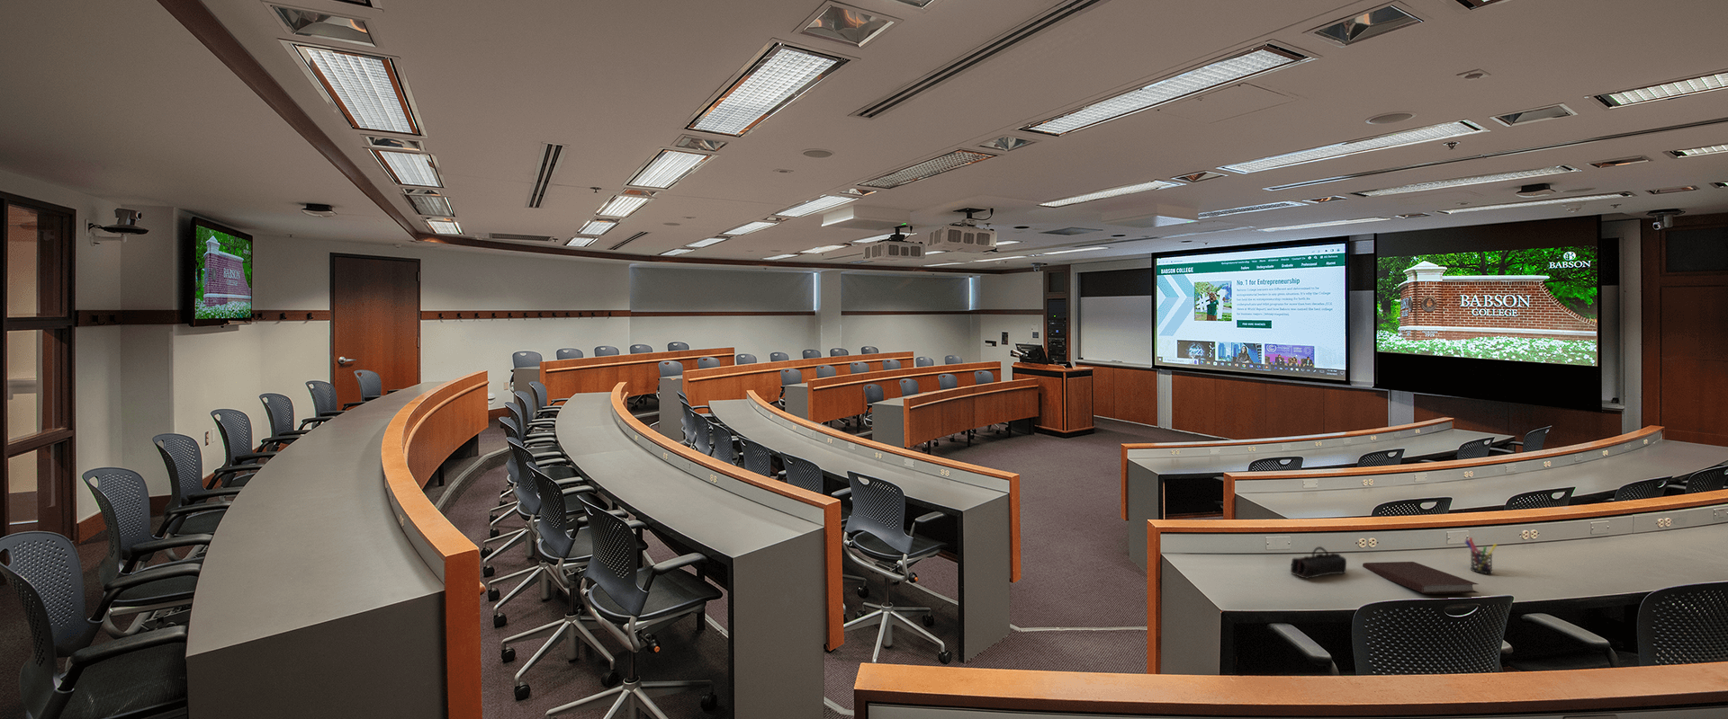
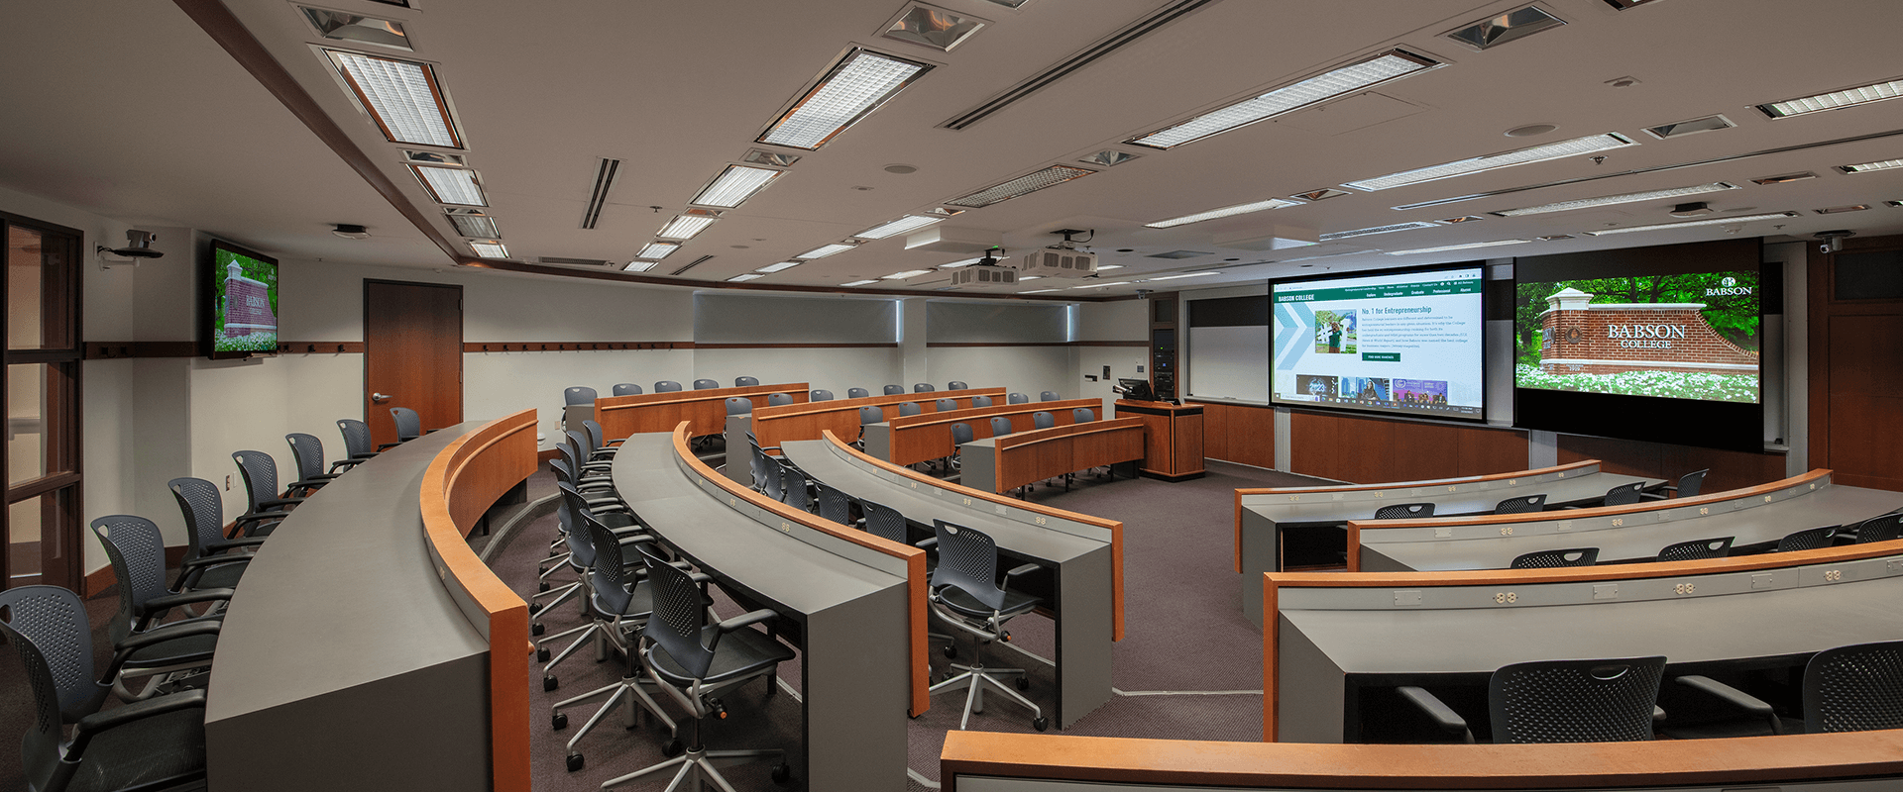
- notebook [1362,560,1480,595]
- pen holder [1465,536,1498,575]
- pencil case [1289,545,1348,579]
